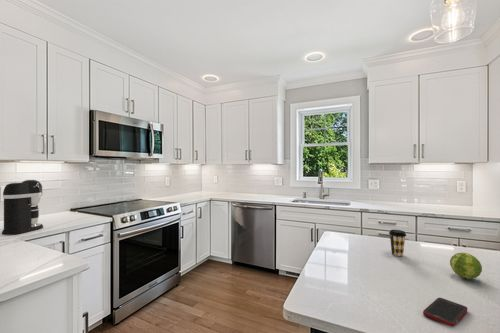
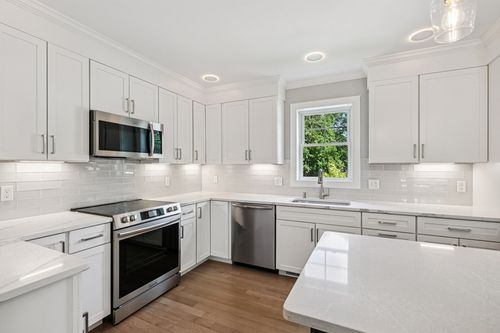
- coffee maker [1,179,44,236]
- coffee cup [388,229,407,257]
- cell phone [422,297,468,327]
- fruit [449,252,483,280]
